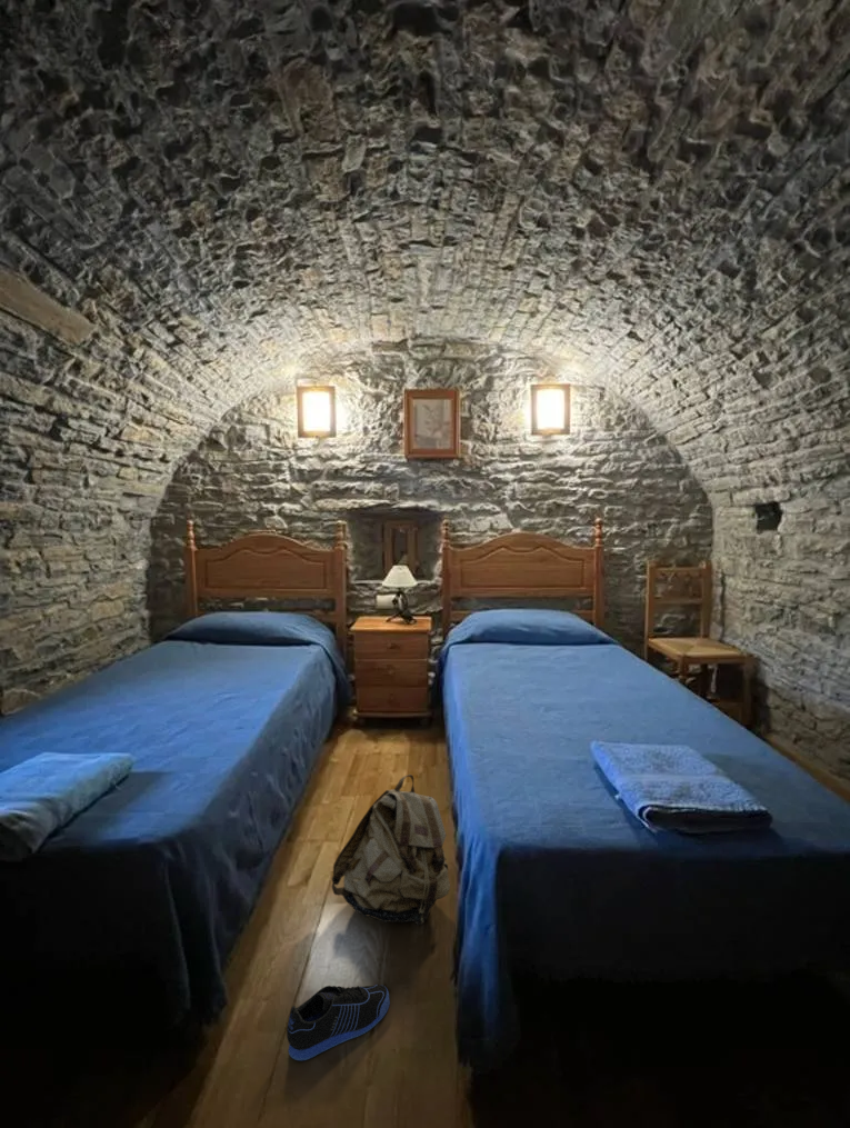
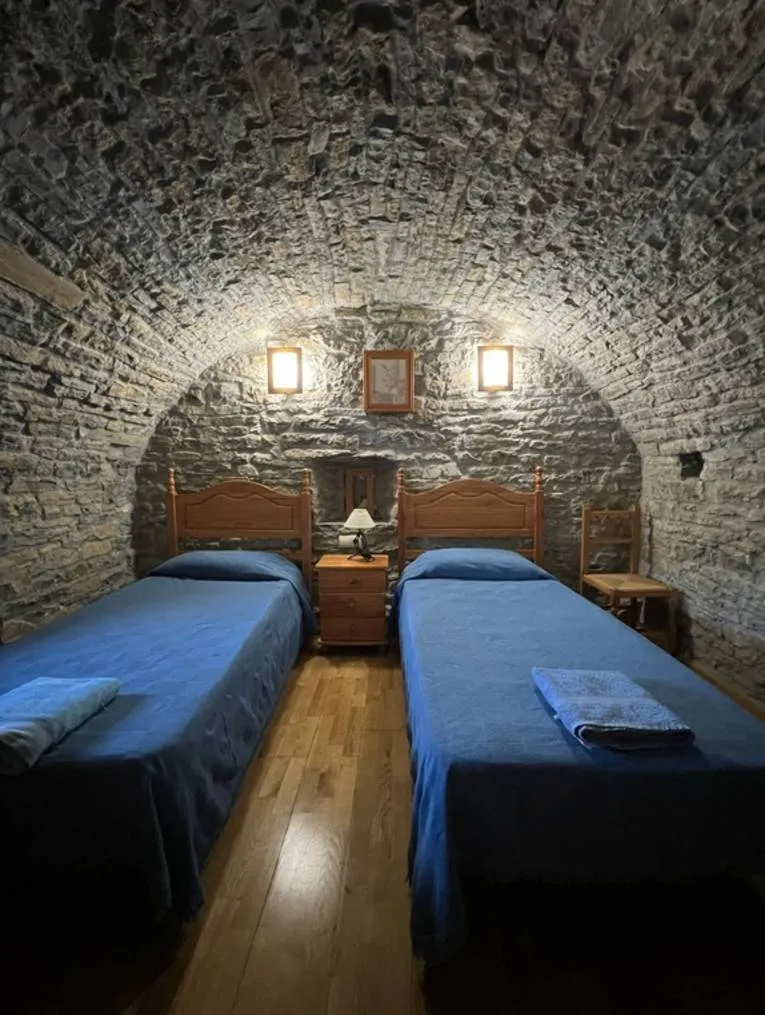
- sneaker [286,984,391,1061]
- backpack [331,773,451,927]
